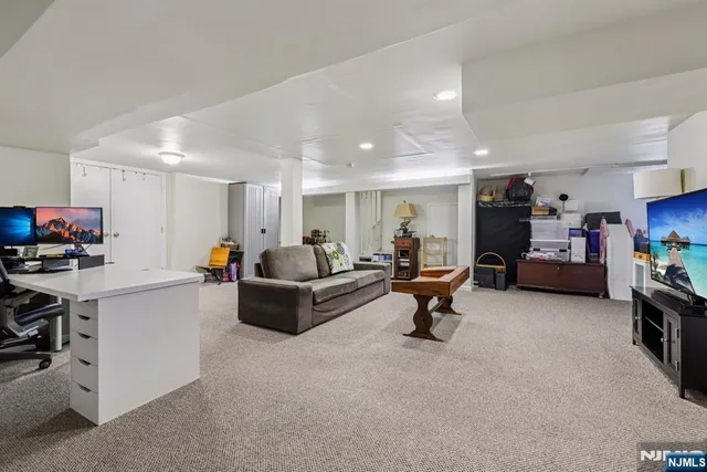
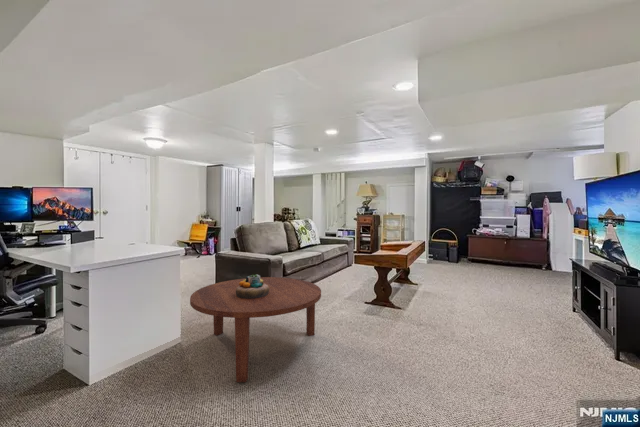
+ decorative bowl [236,273,269,299]
+ coffee table [189,276,322,383]
